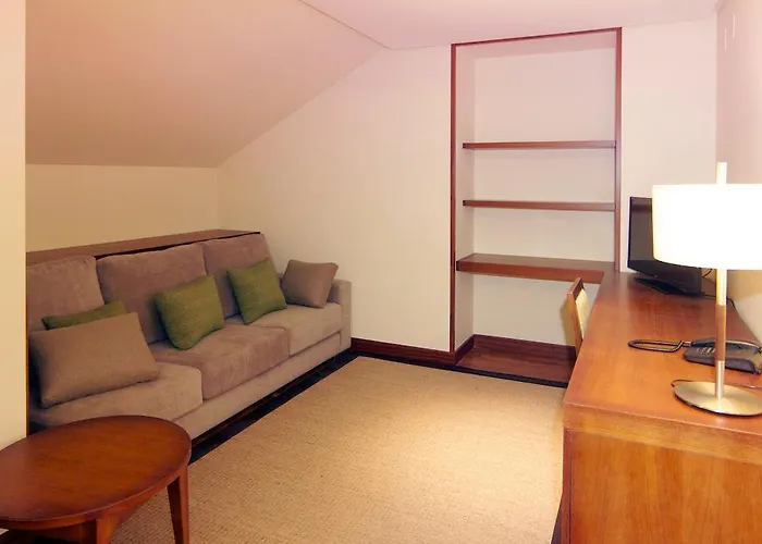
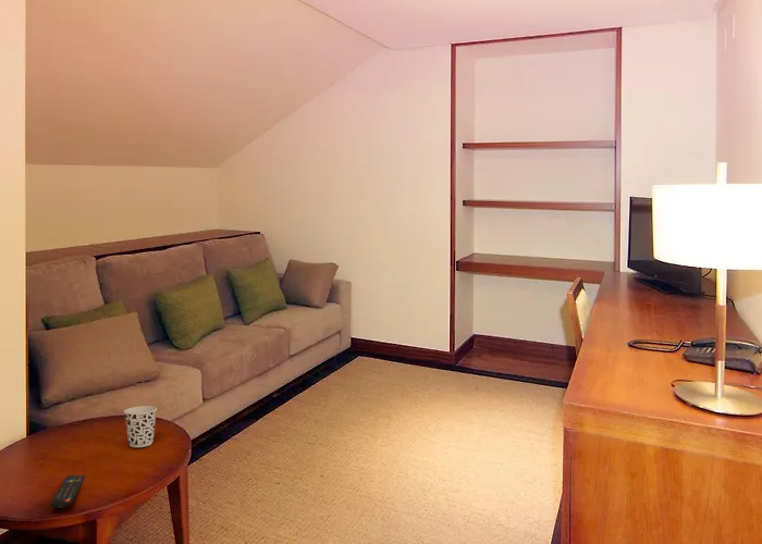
+ remote control [49,474,86,509]
+ cup [123,405,158,448]
